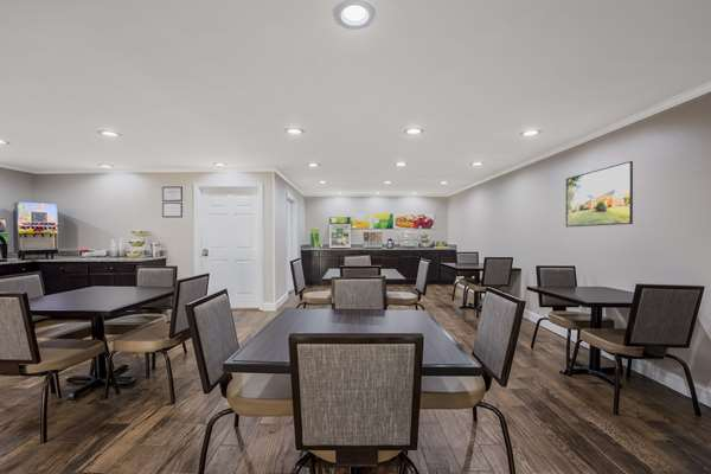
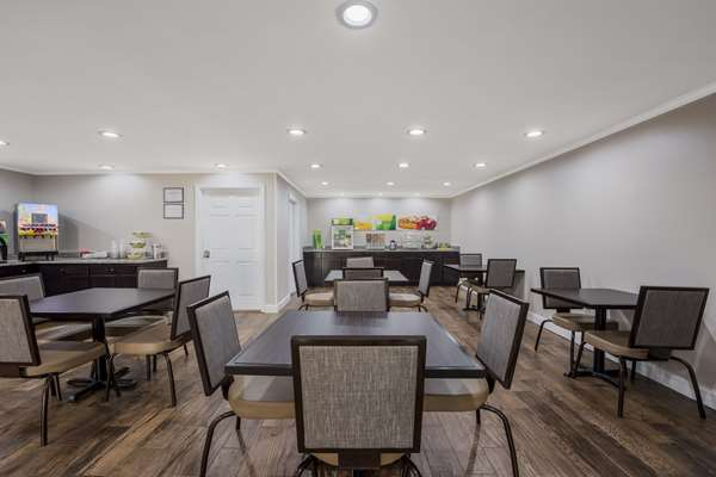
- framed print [565,160,634,228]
